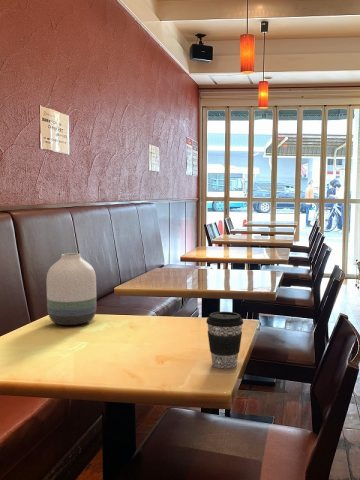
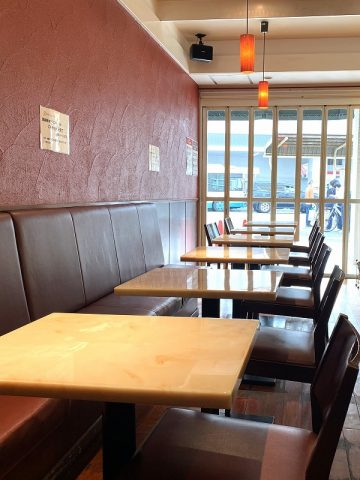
- coffee cup [205,311,244,370]
- vase [46,252,97,326]
